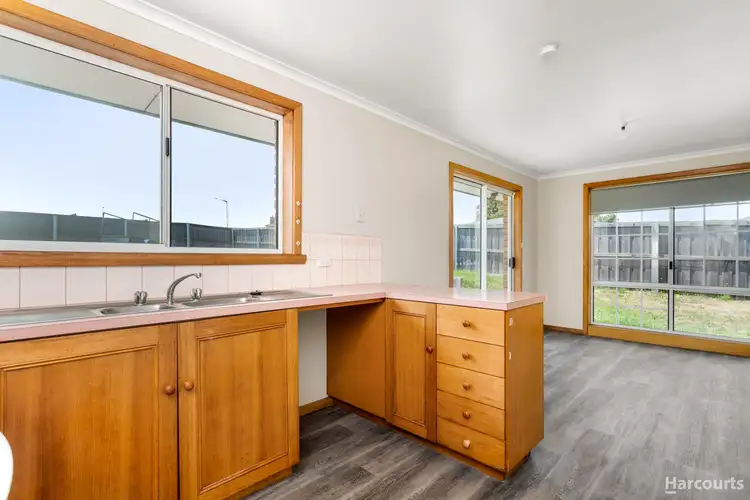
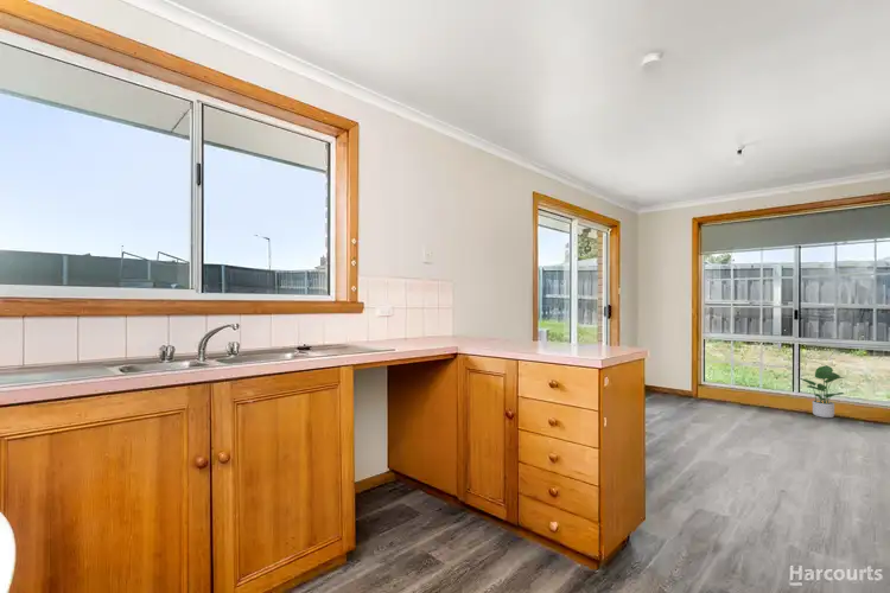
+ potted plant [796,364,846,419]
